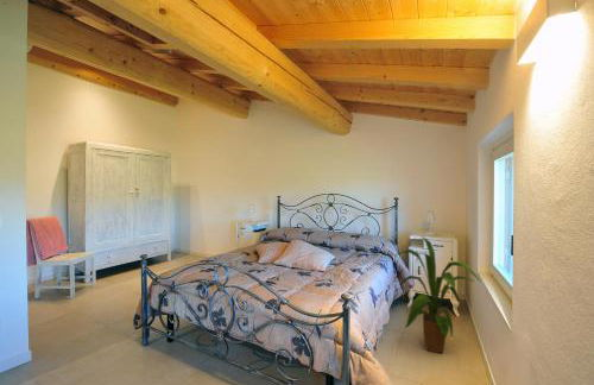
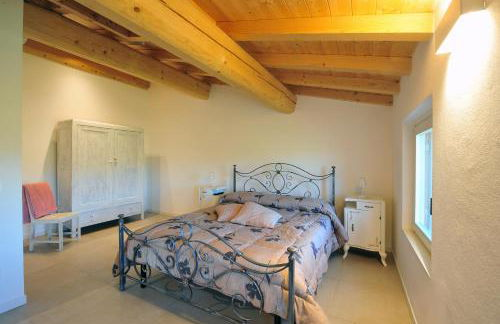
- house plant [392,235,482,354]
